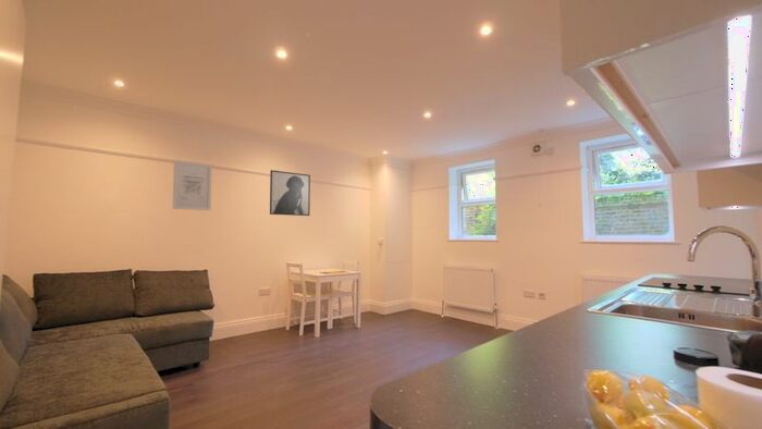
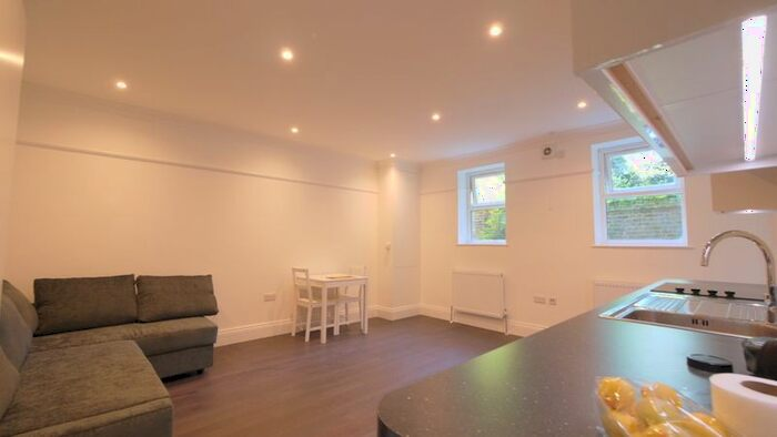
- wall art [172,159,212,211]
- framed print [269,169,311,217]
